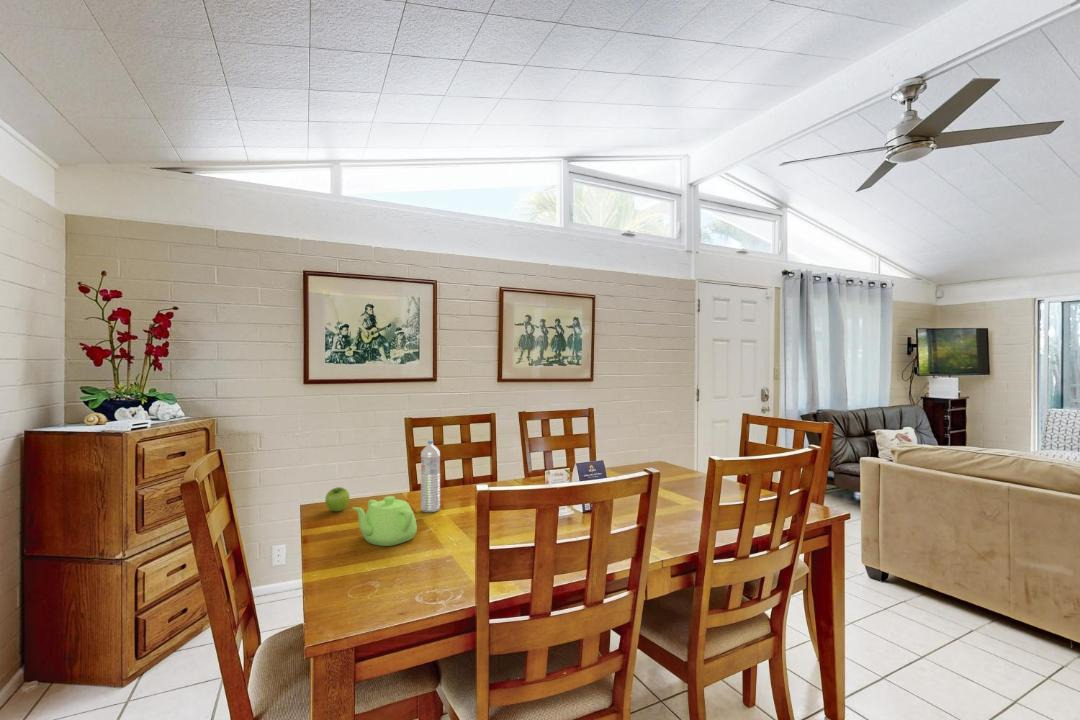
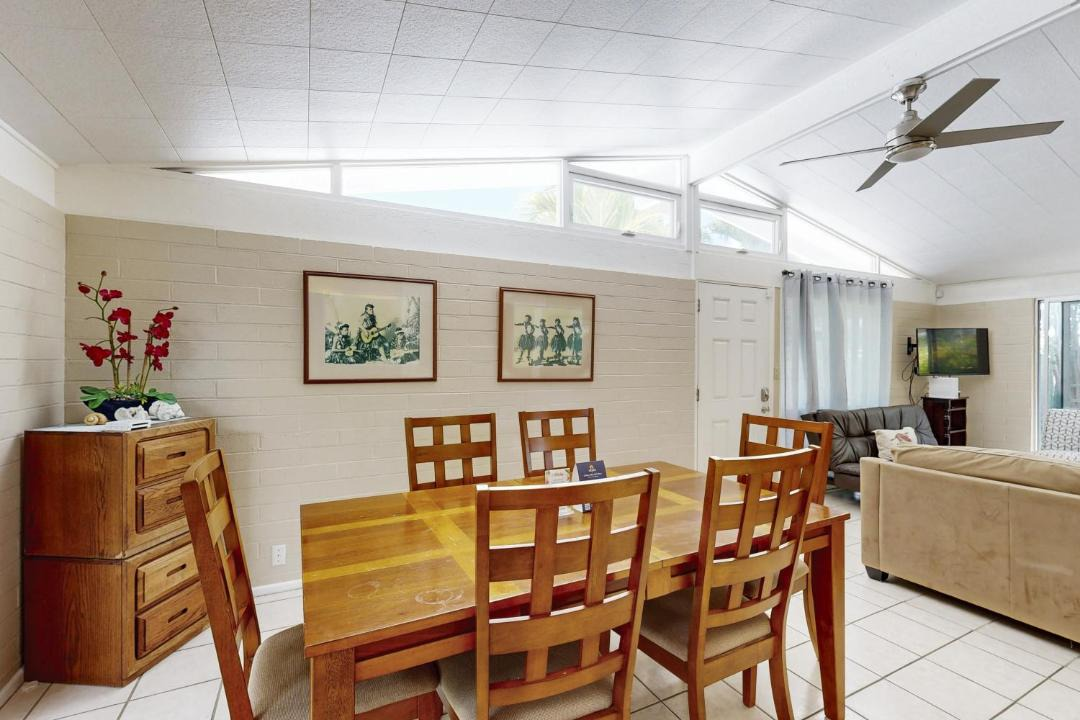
- teapot [352,495,418,547]
- water bottle [420,439,441,513]
- fruit [324,486,351,512]
